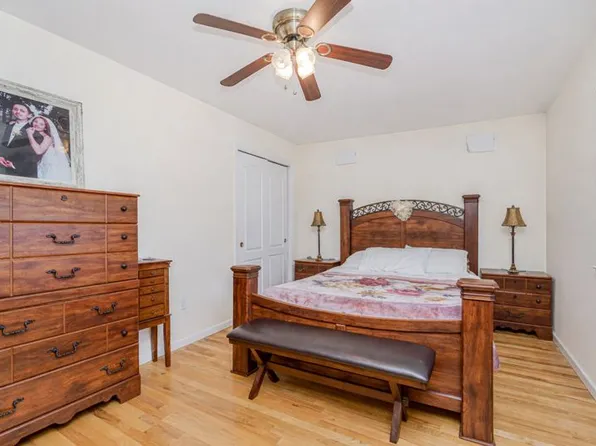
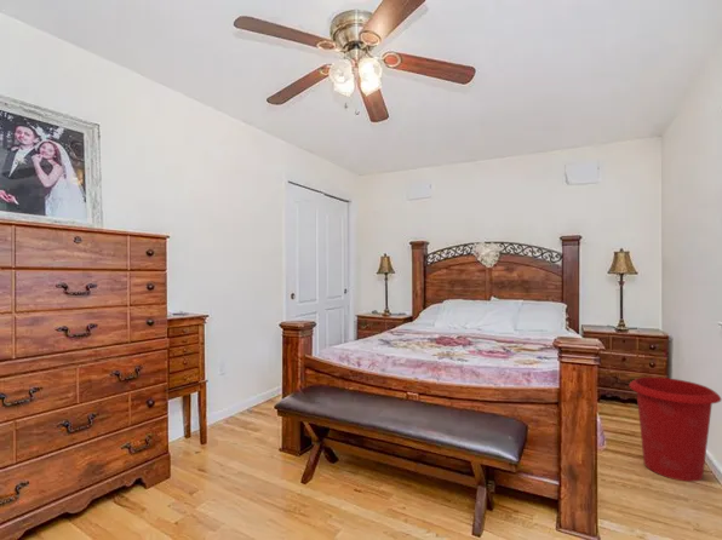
+ waste bin [628,377,722,483]
